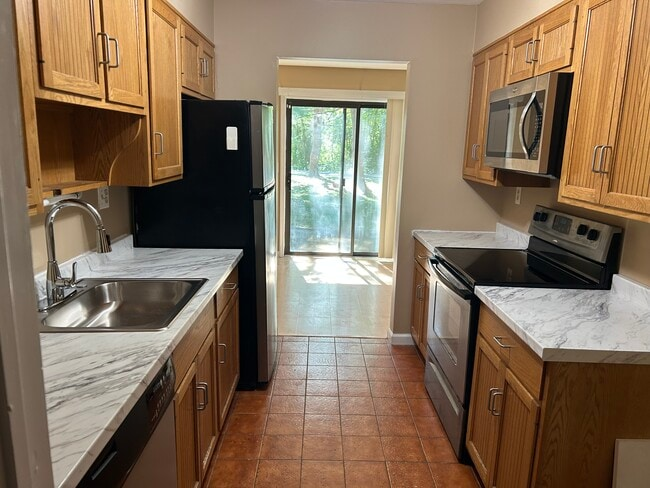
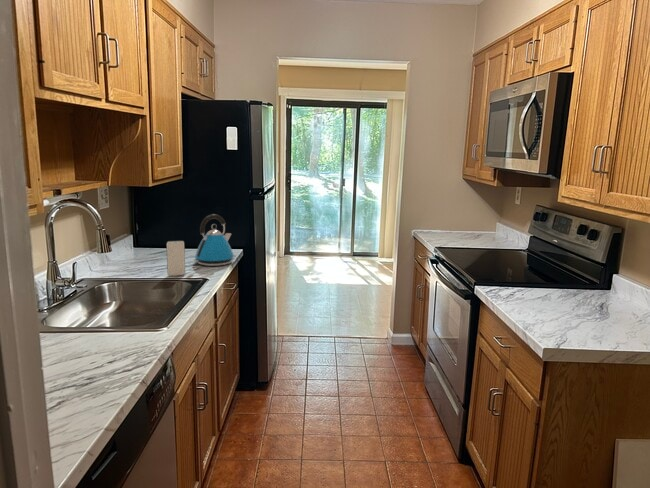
+ smartphone [165,240,186,277]
+ kettle [193,213,235,267]
